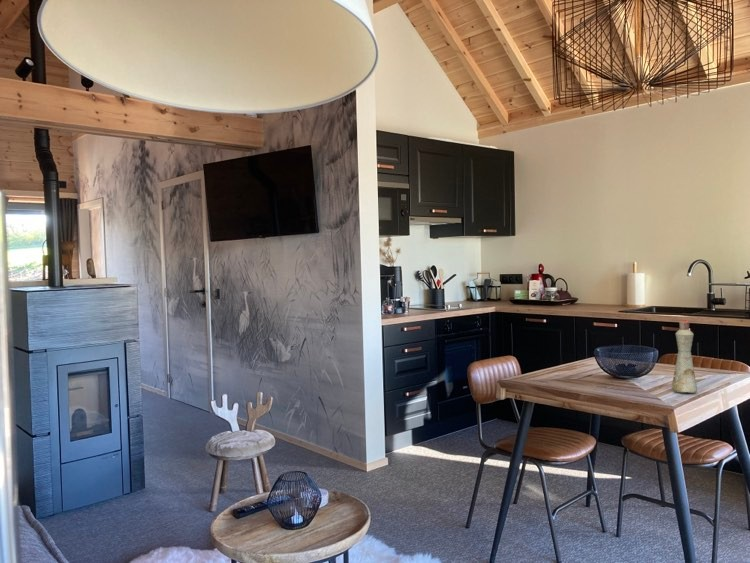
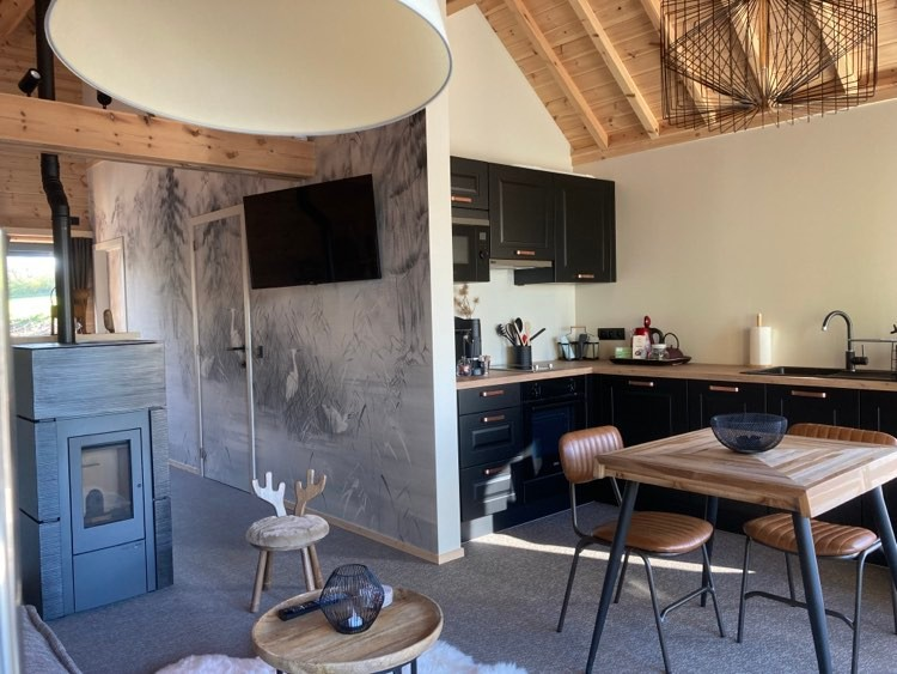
- bottle [671,318,698,394]
